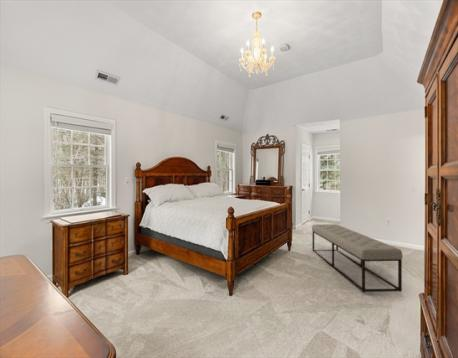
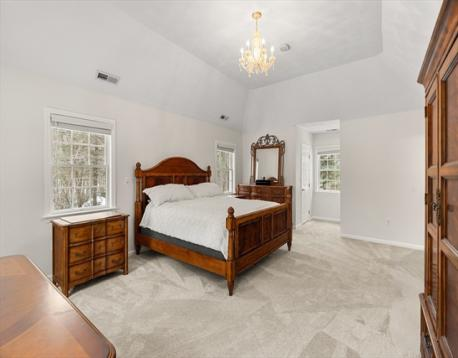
- bench [311,223,404,293]
